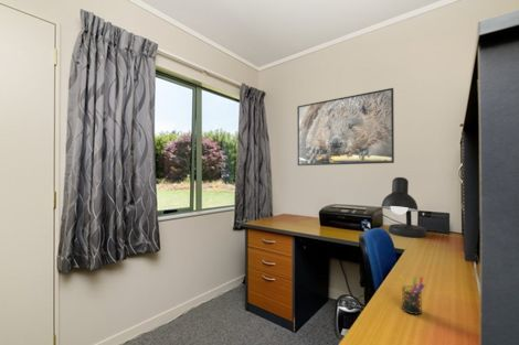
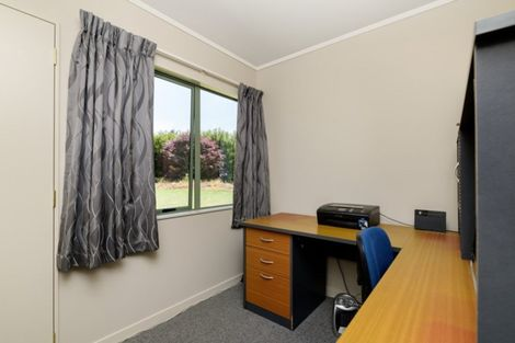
- pen holder [398,273,426,315]
- desk lamp [380,176,427,238]
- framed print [296,87,395,166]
